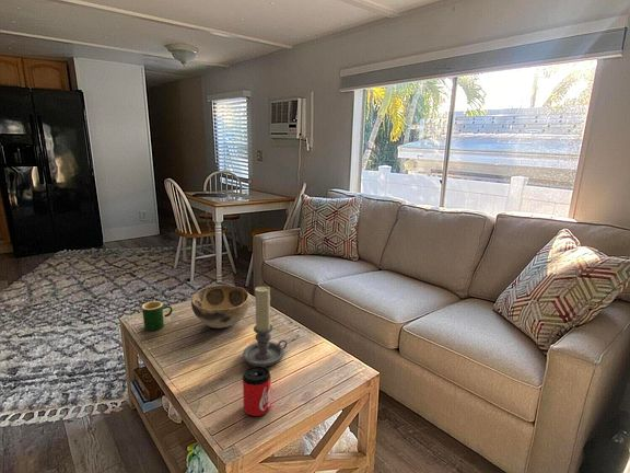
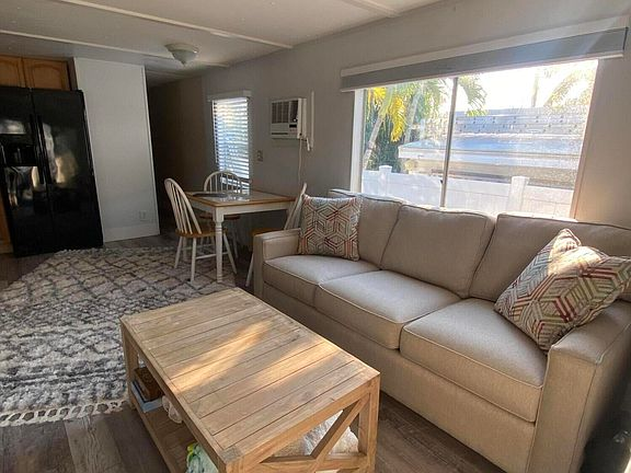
- candle holder [242,285,288,367]
- mug [141,300,174,332]
- decorative bowl [190,285,252,330]
- can [242,366,272,417]
